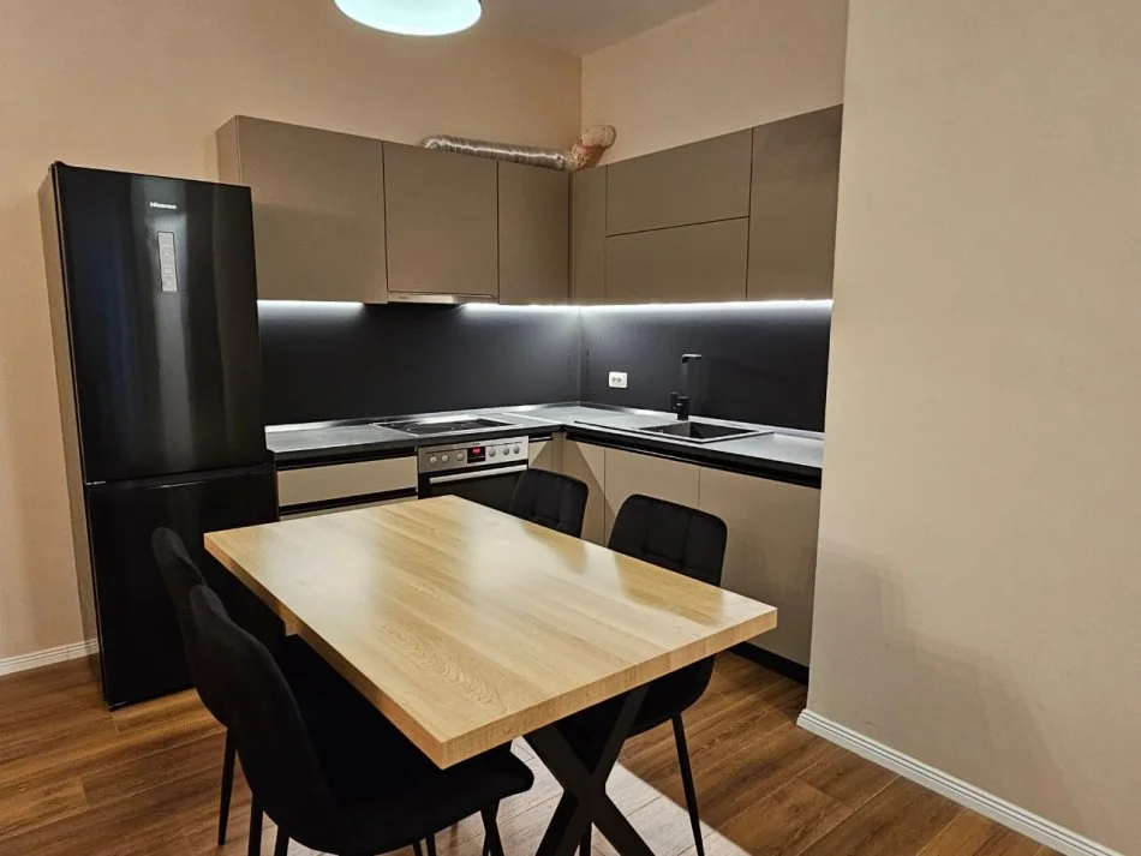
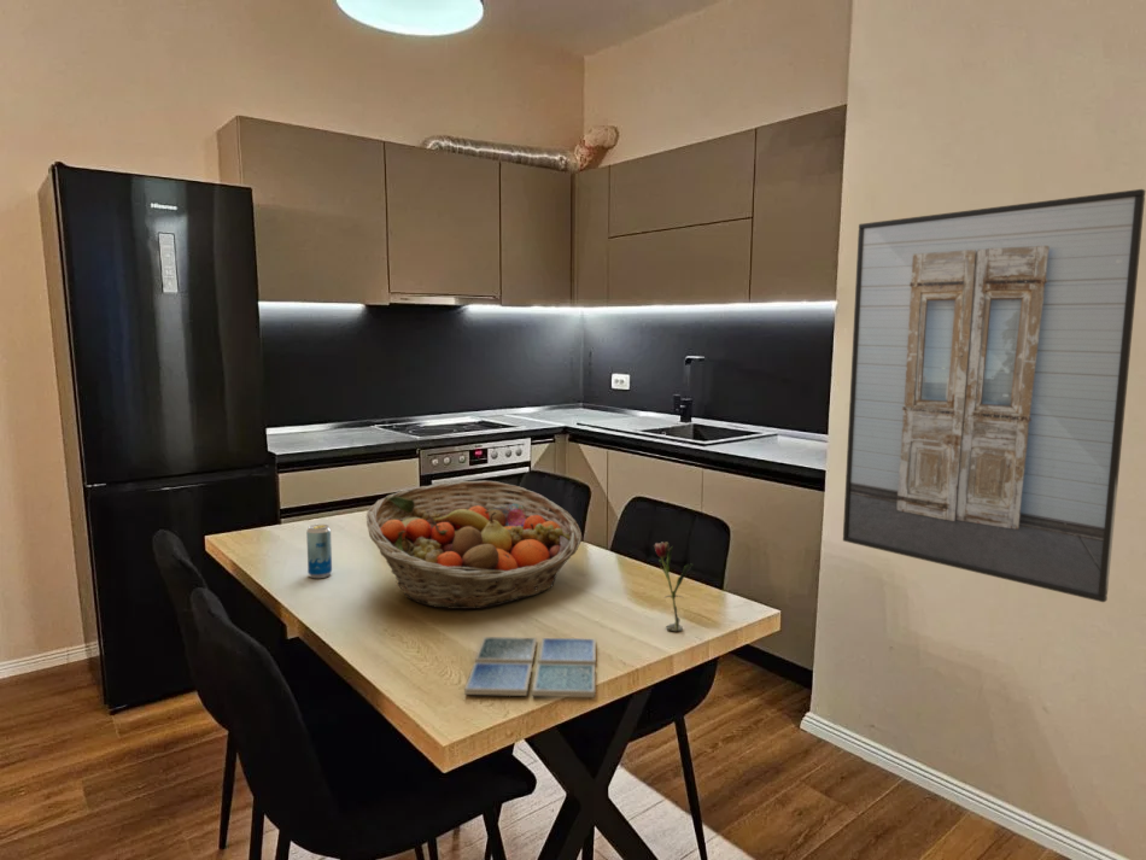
+ drink coaster [463,636,597,698]
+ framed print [842,188,1146,603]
+ beverage can [305,523,333,579]
+ fruit basket [366,480,583,610]
+ flower [653,540,694,632]
